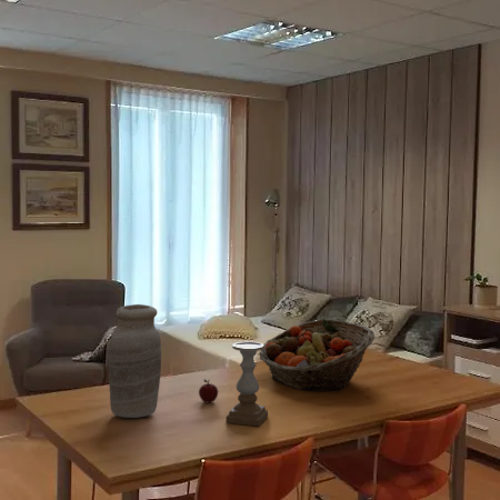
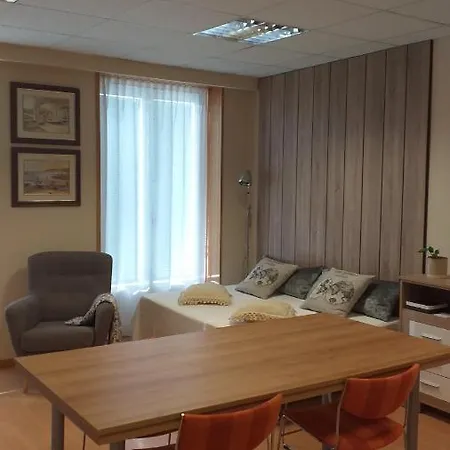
- fruit basket [258,318,376,392]
- vase [108,303,162,419]
- candle holder [224,341,269,428]
- apple [198,378,219,403]
